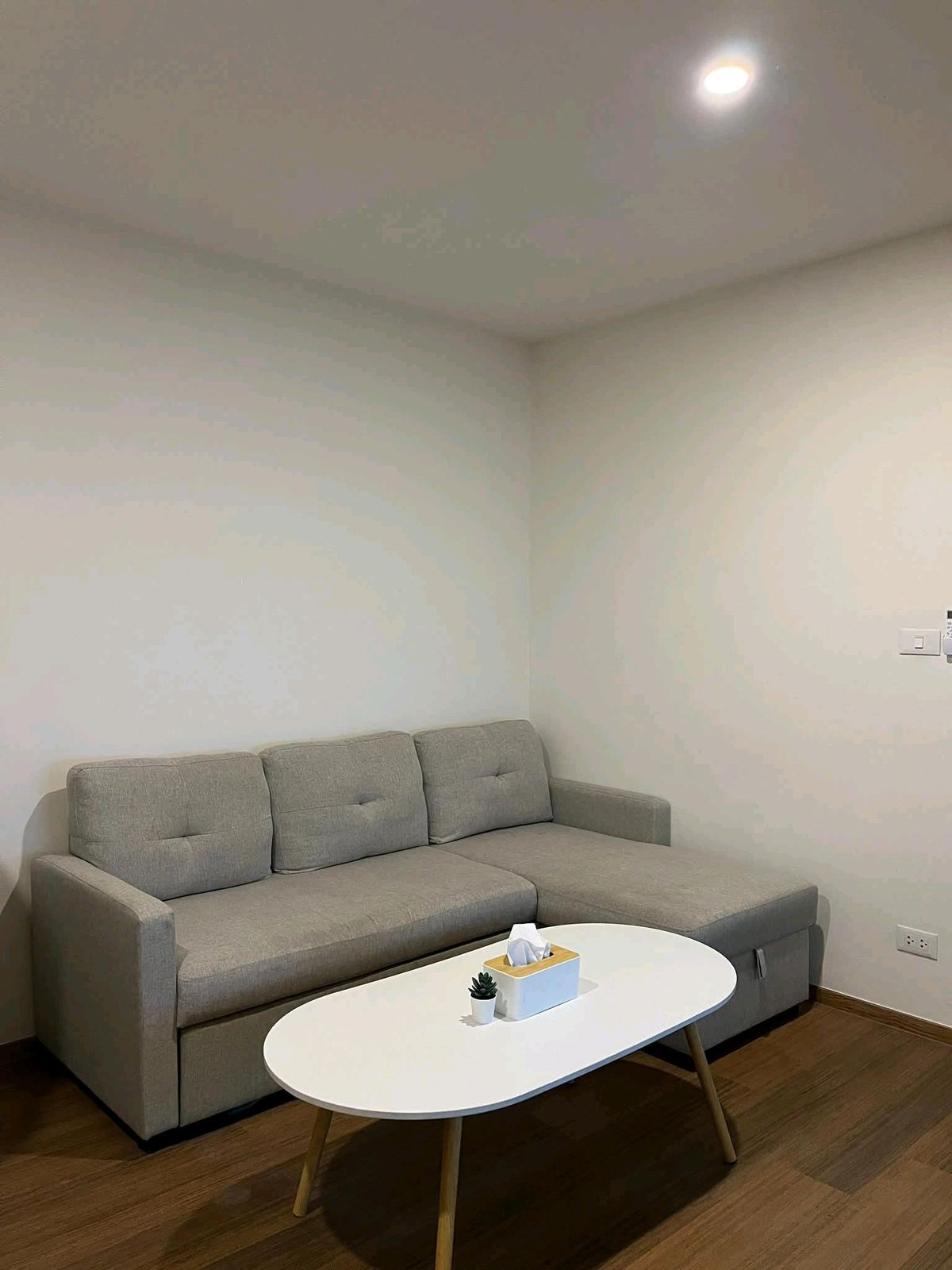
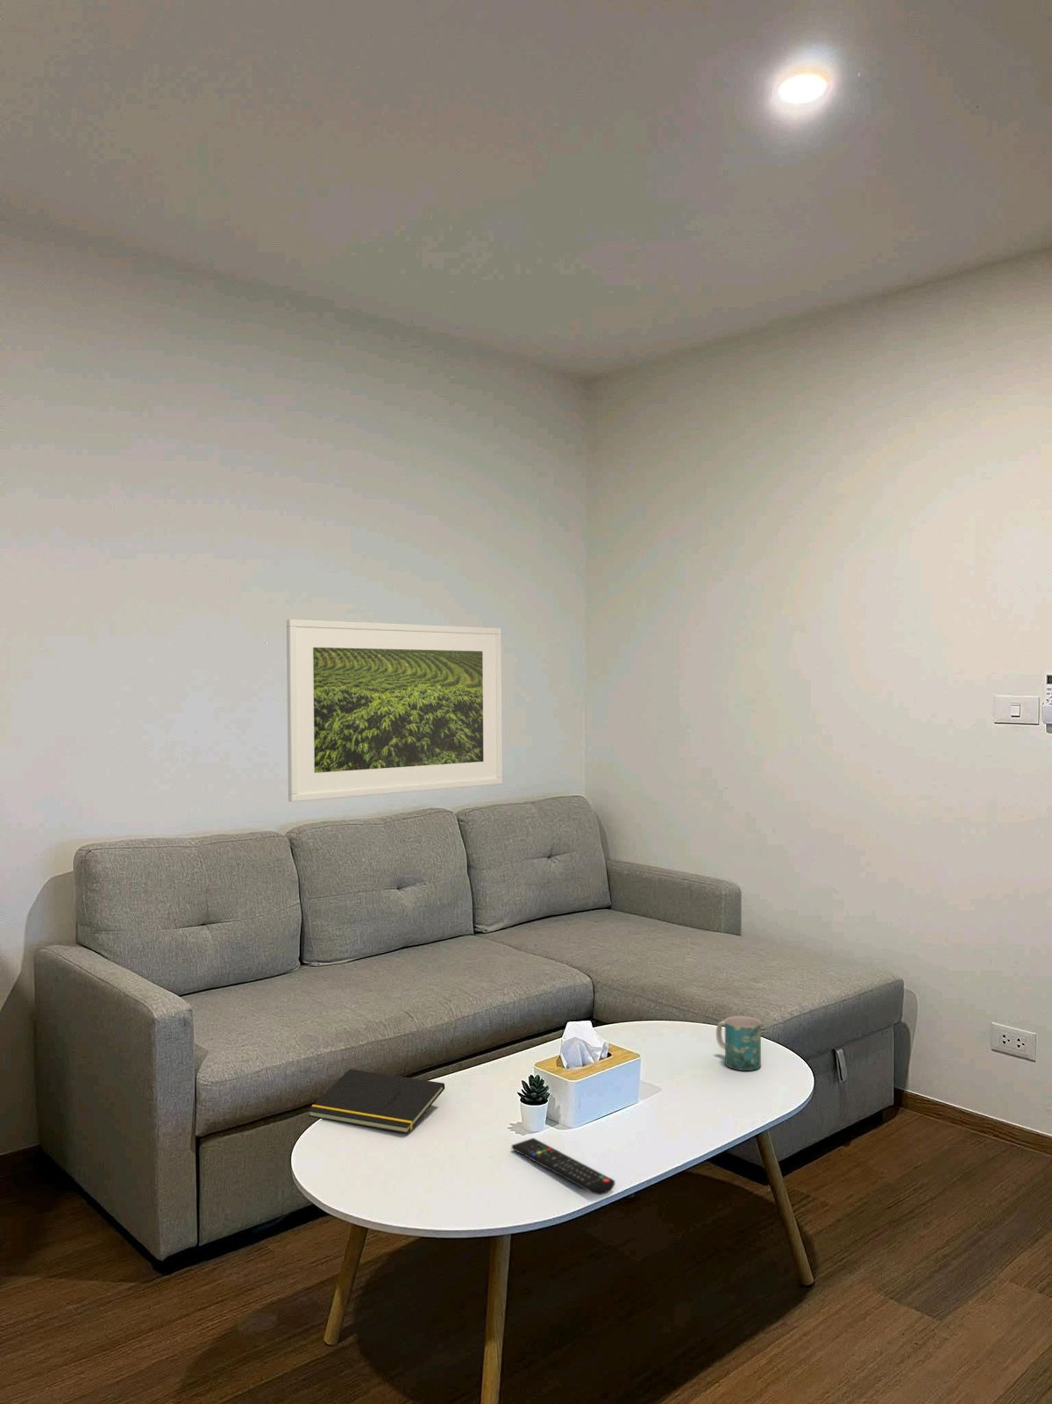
+ mug [715,1015,761,1071]
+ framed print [286,619,503,803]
+ notepad [307,1068,445,1134]
+ remote control [512,1138,616,1196]
